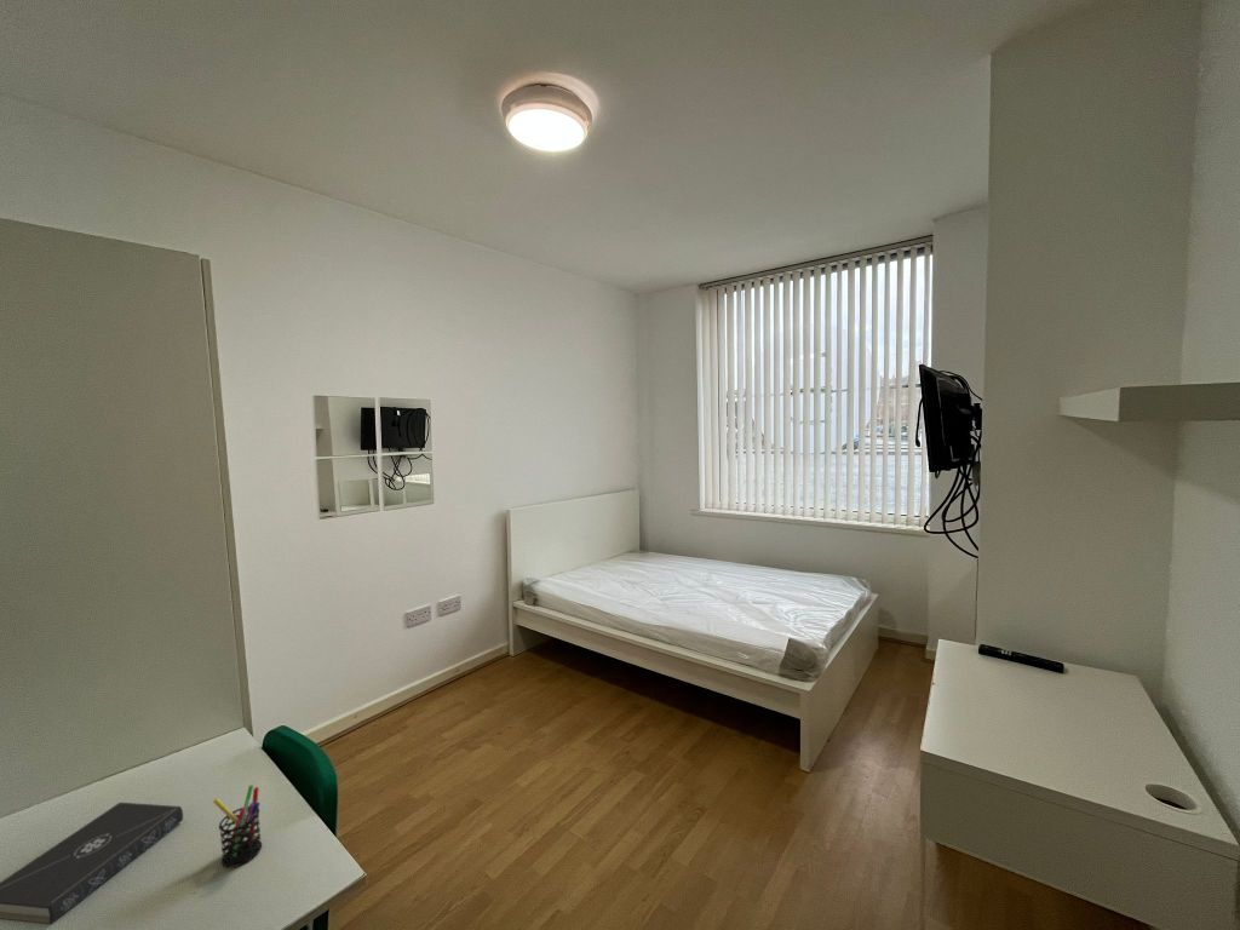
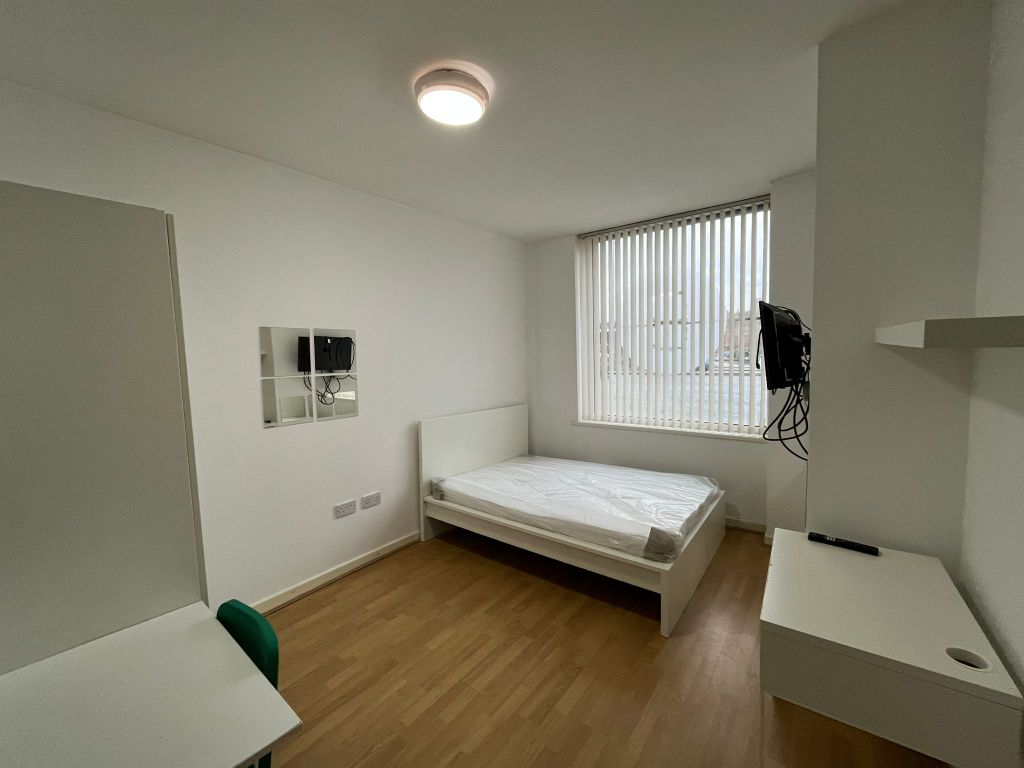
- book [0,802,184,925]
- pen holder [212,783,263,868]
